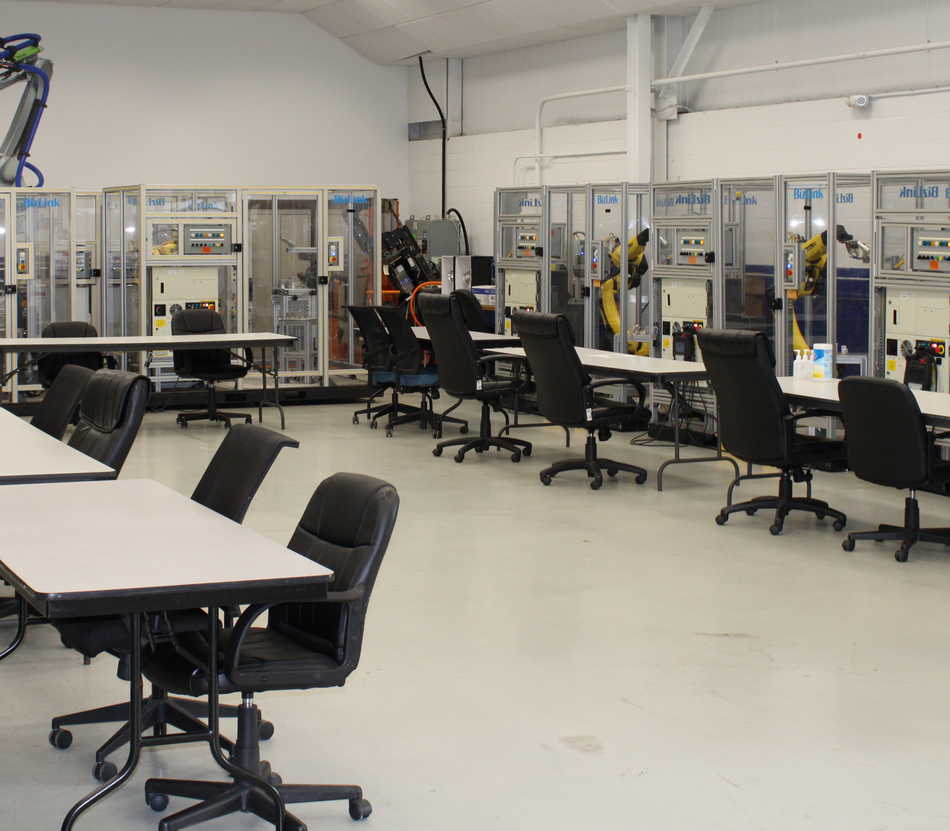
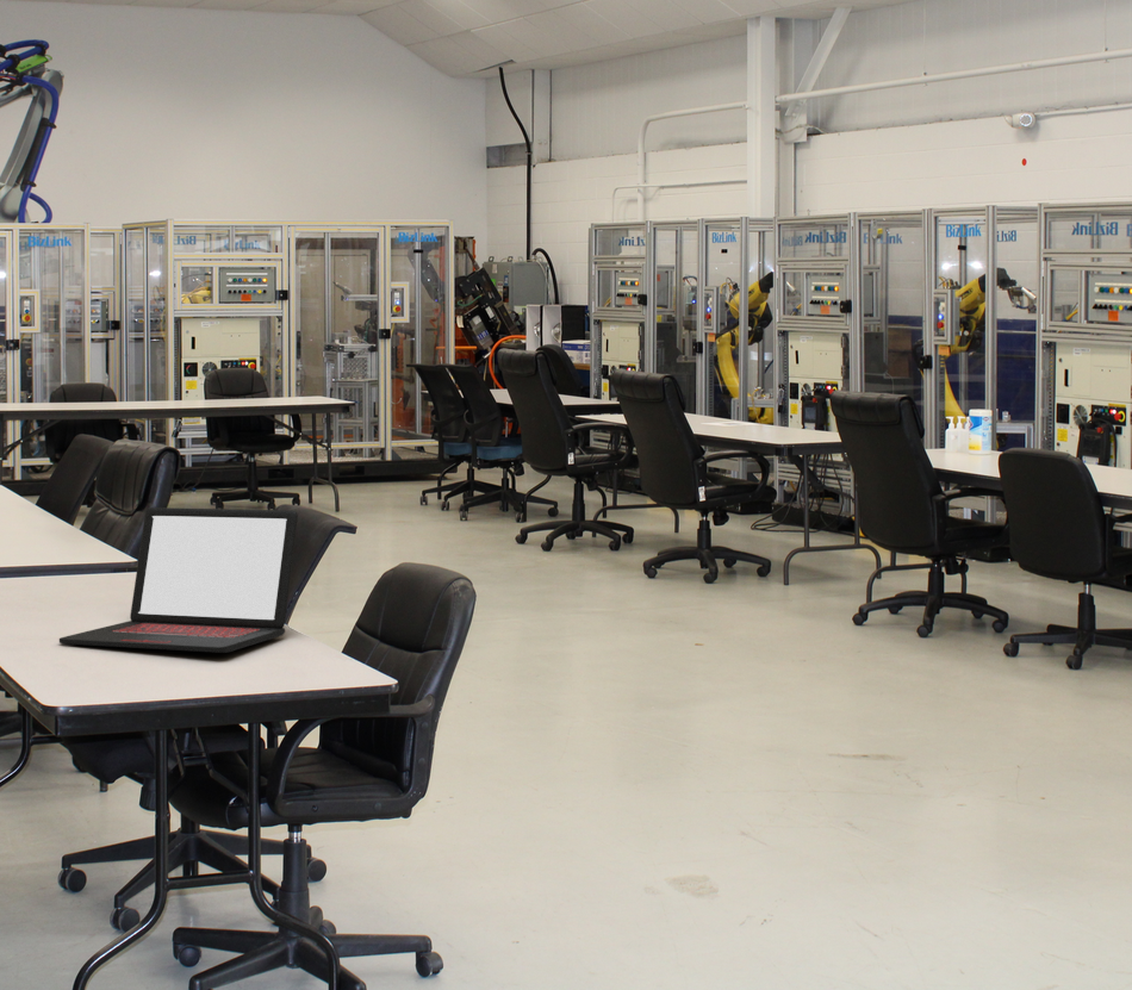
+ laptop [58,506,299,654]
